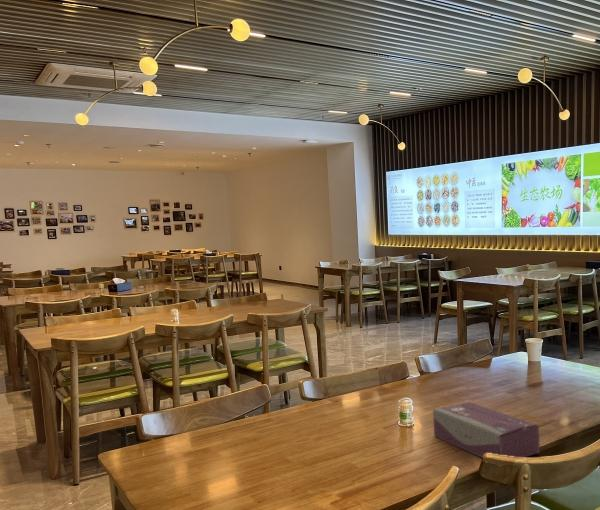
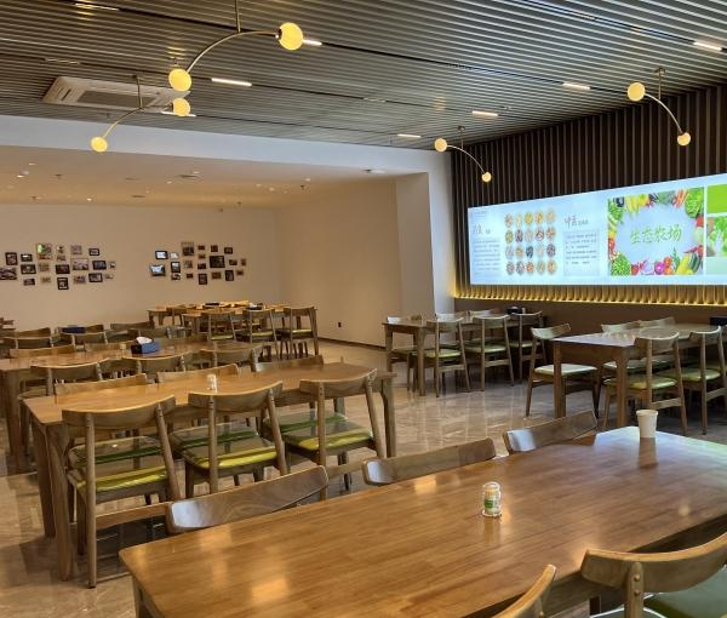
- tissue box [432,401,541,459]
